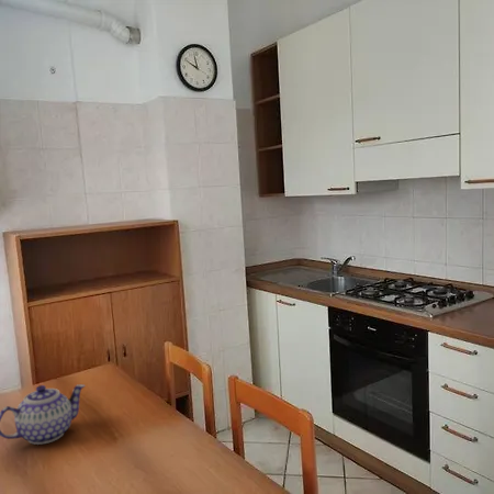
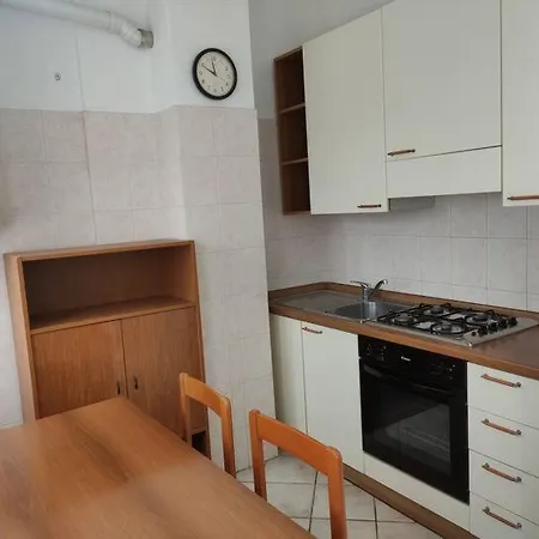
- teapot [0,383,87,446]
